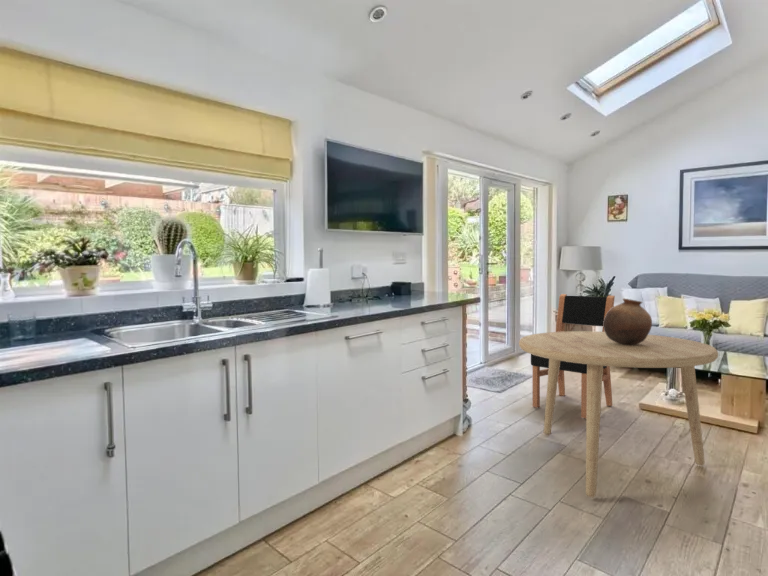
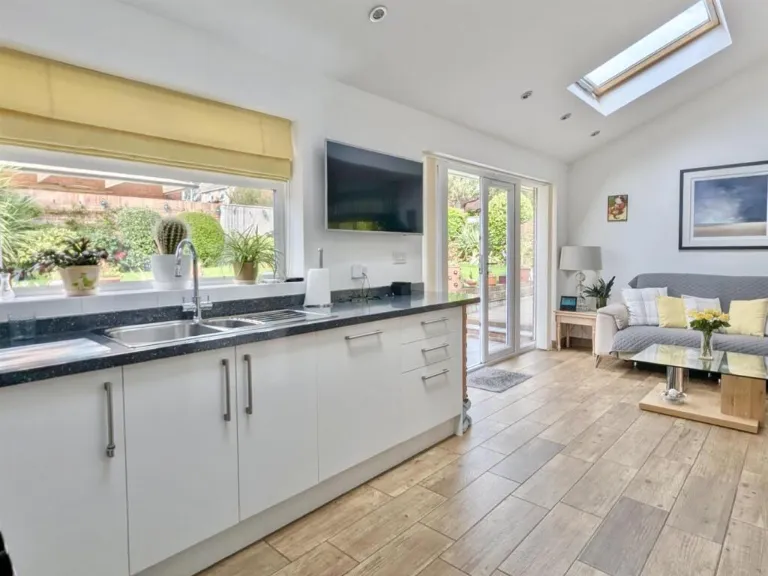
- pottery [602,298,653,345]
- dining table [518,330,719,499]
- dining chair [530,293,616,420]
